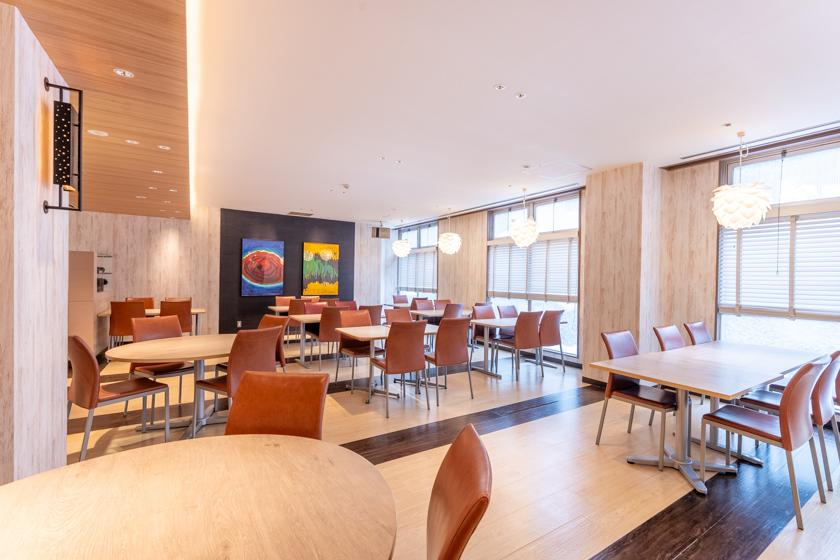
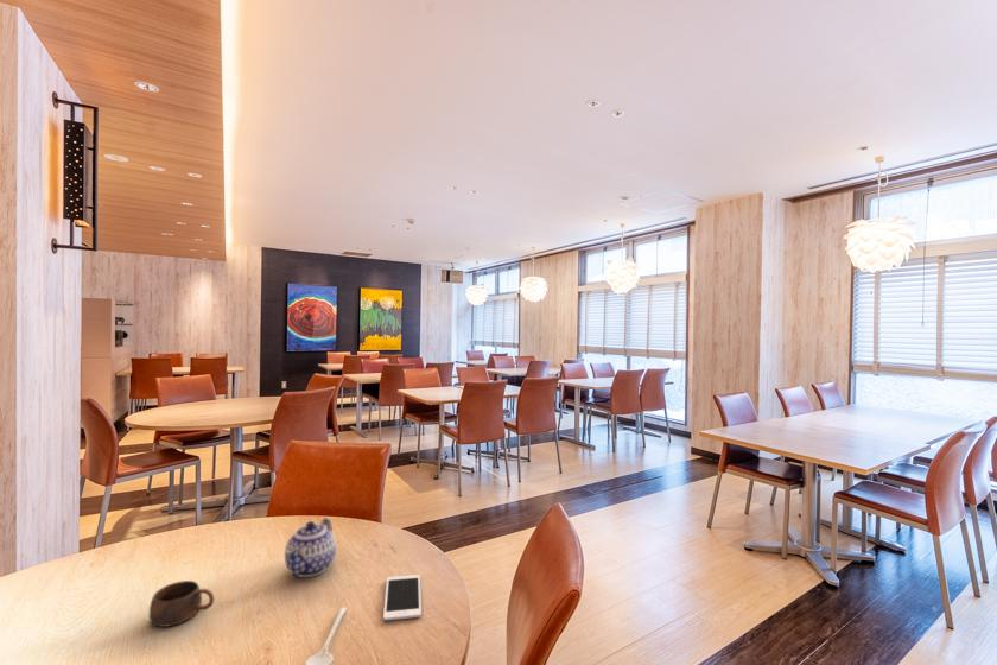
+ teapot [284,517,337,578]
+ cup [148,580,215,628]
+ cell phone [382,574,423,622]
+ stirrer [304,606,348,665]
